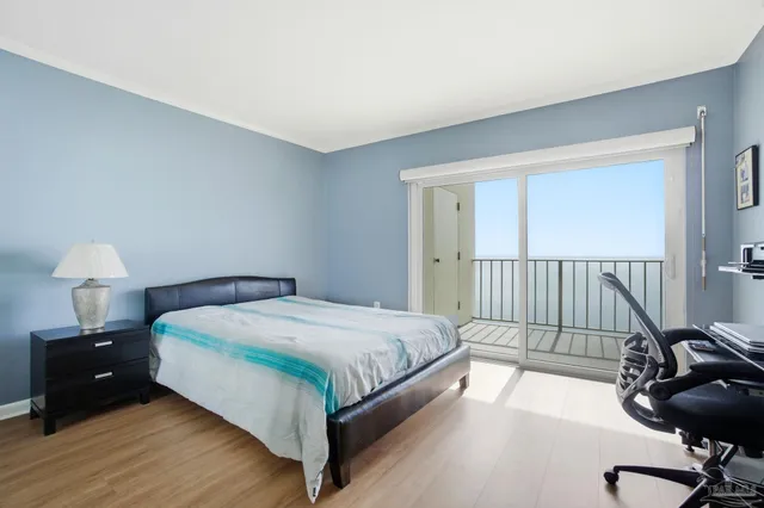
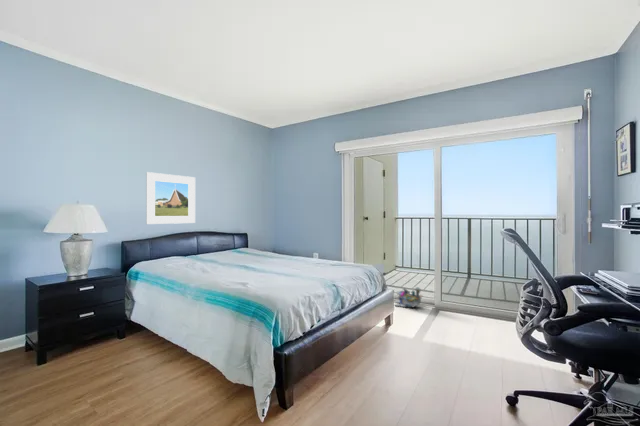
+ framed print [145,171,196,225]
+ waste bin [394,286,424,309]
